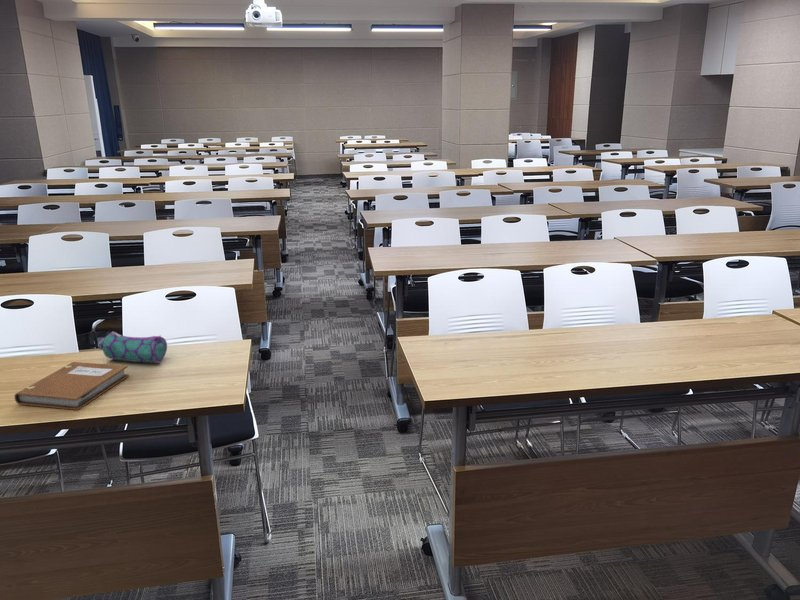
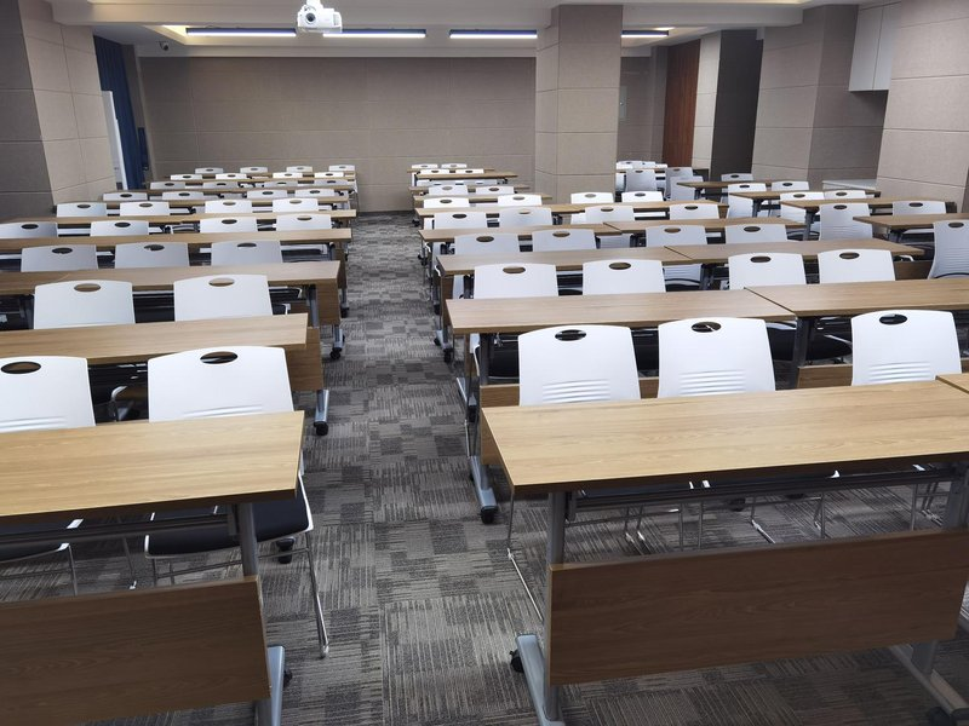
- pencil case [98,331,168,364]
- notebook [14,361,130,411]
